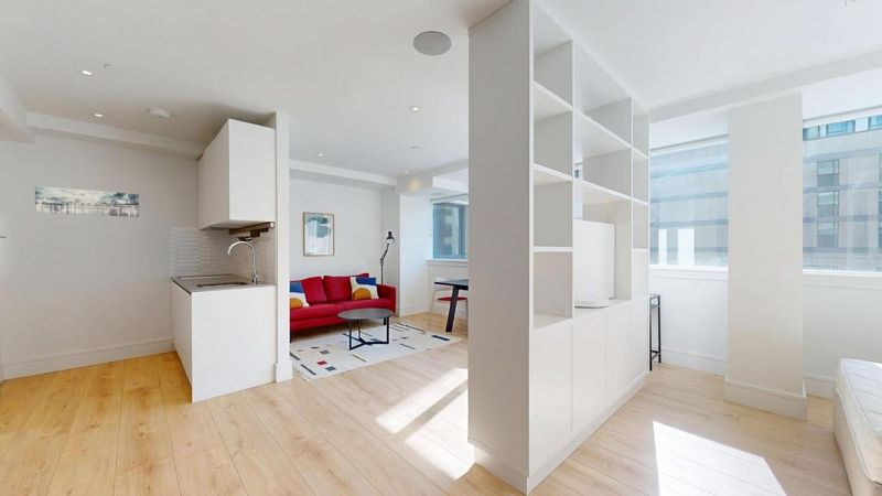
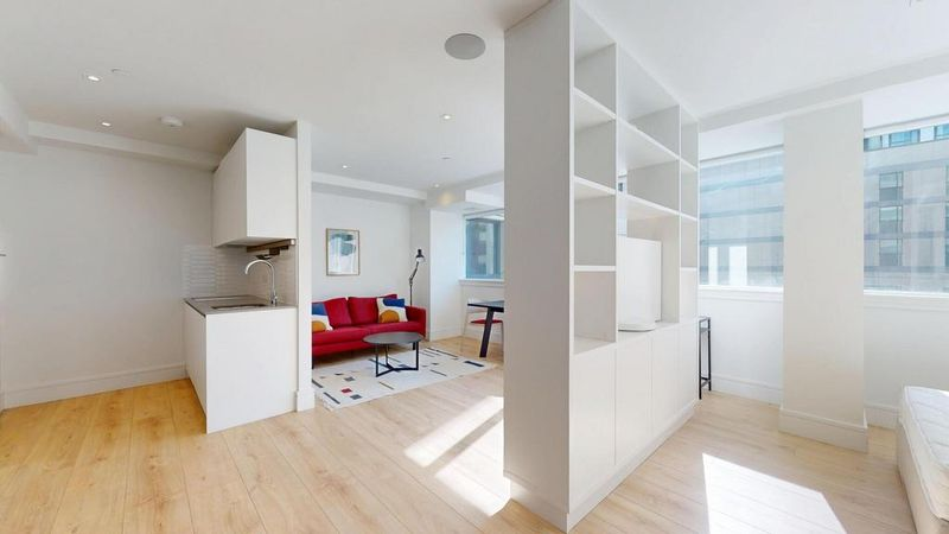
- wall art [34,185,140,218]
